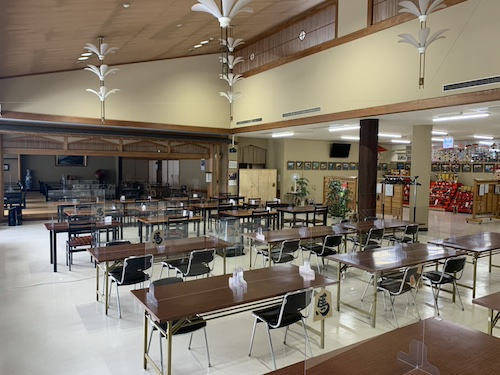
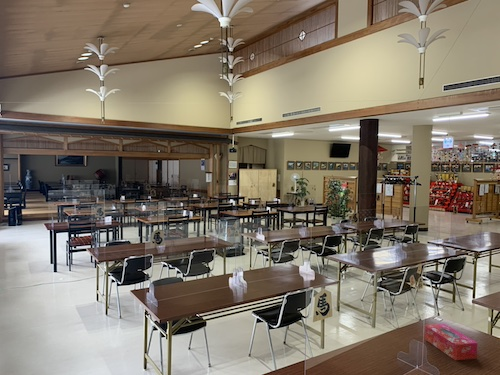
+ tissue box [424,323,478,361]
